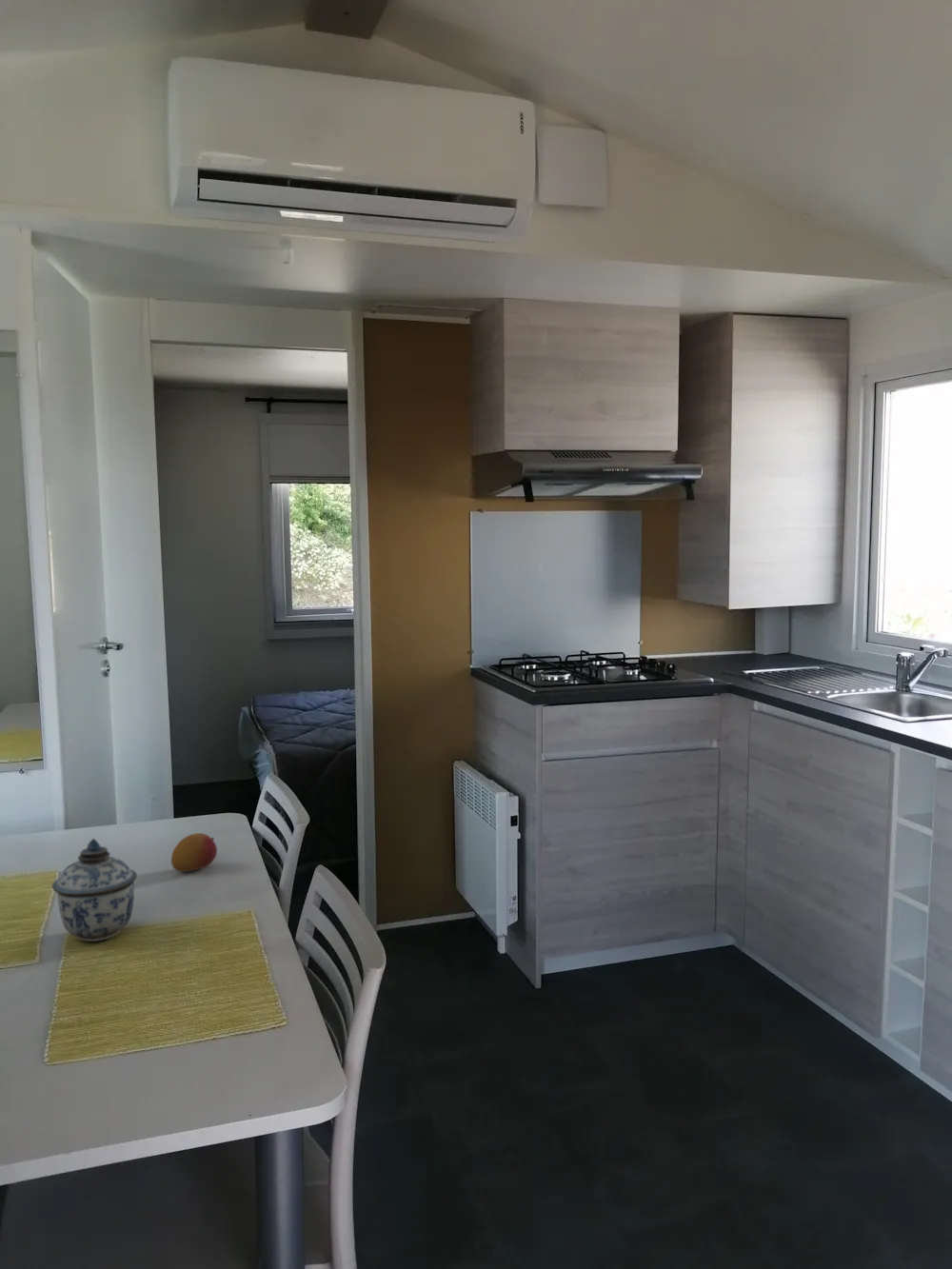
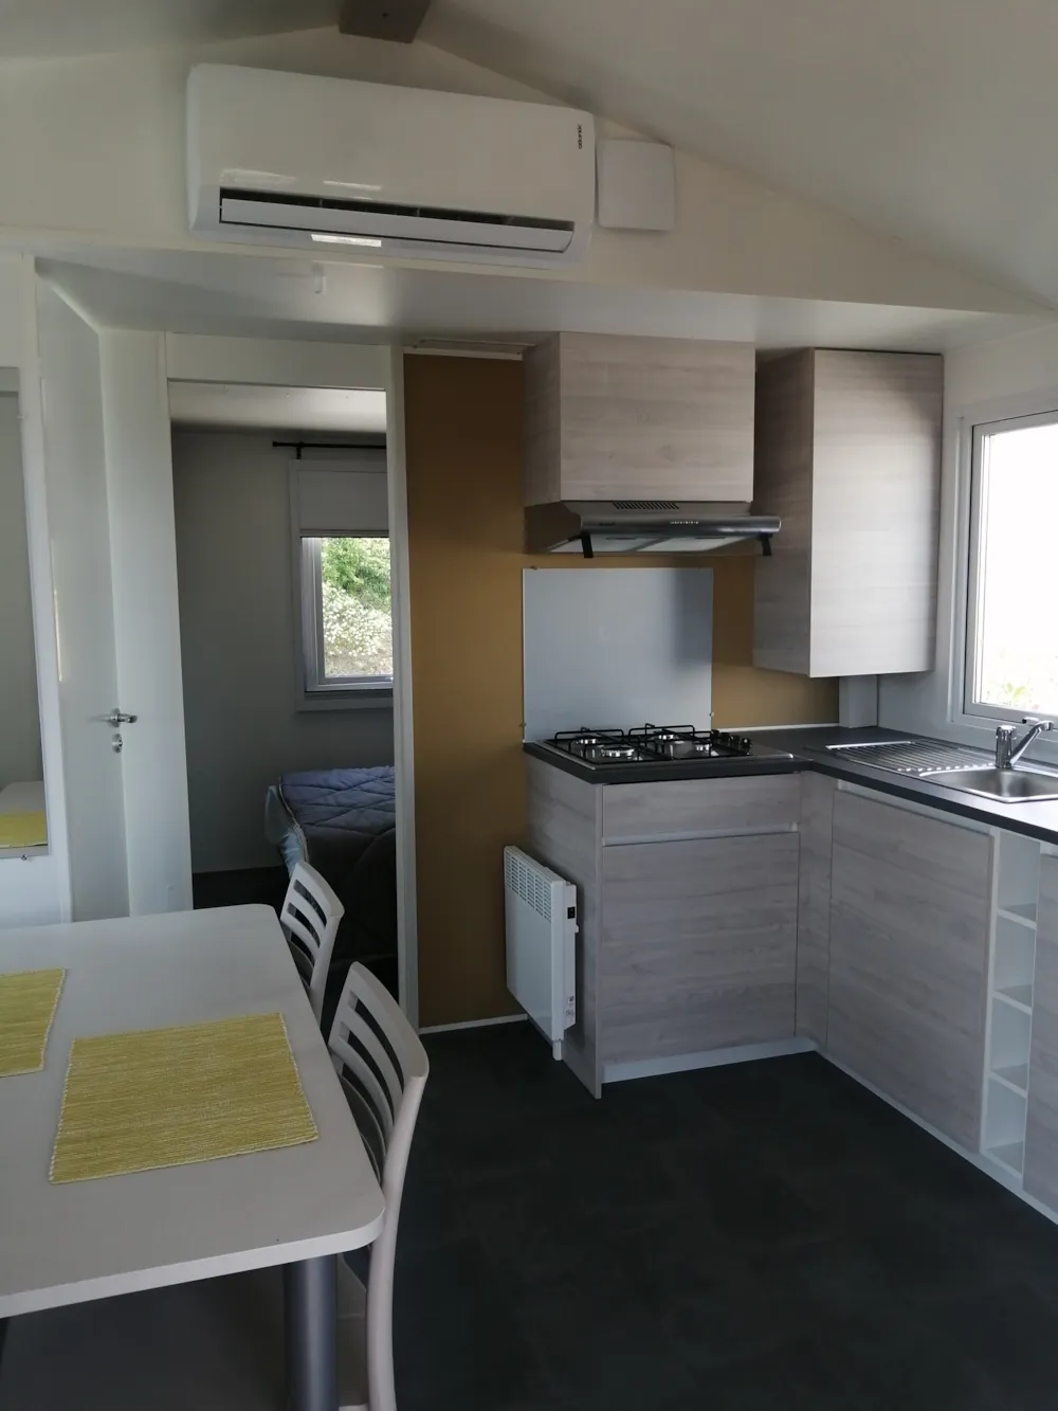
- fruit [170,832,218,873]
- lidded jar [51,837,138,942]
